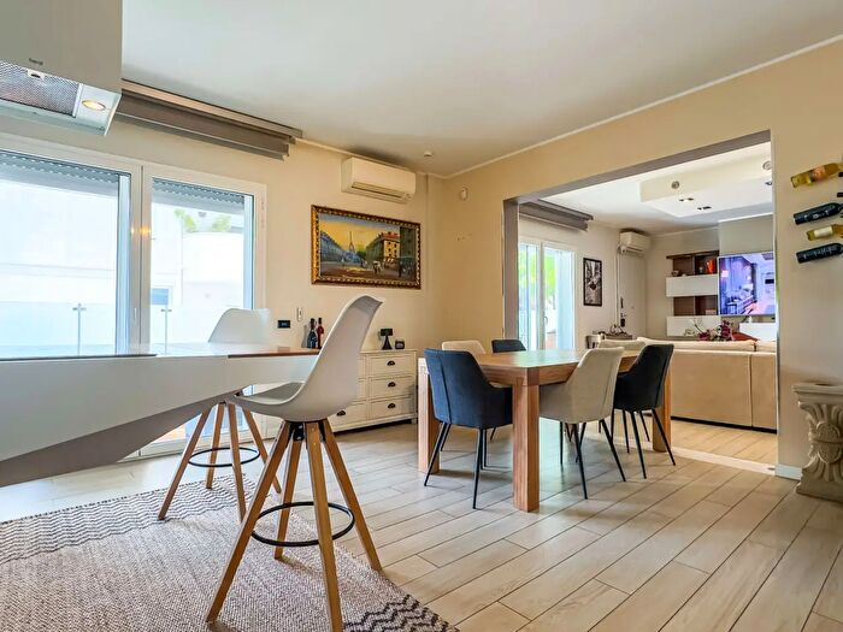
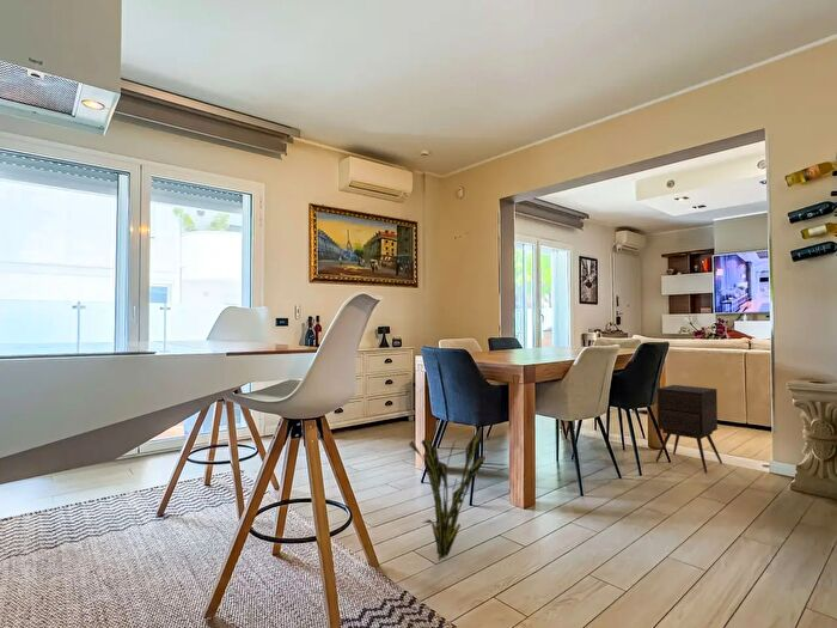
+ decorative plant [408,426,487,561]
+ side table [654,384,723,475]
